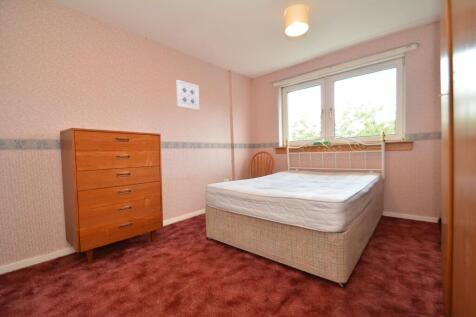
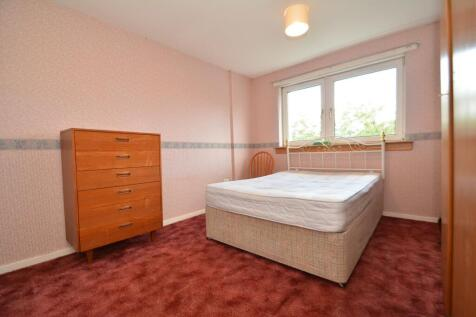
- wall art [175,79,200,111]
